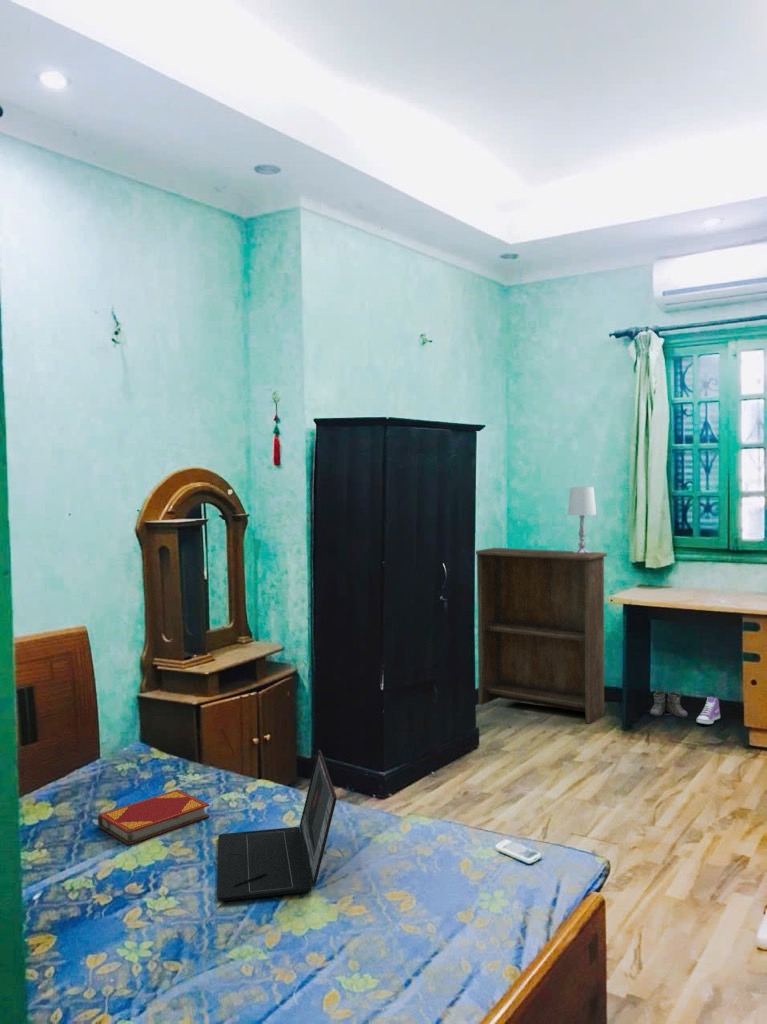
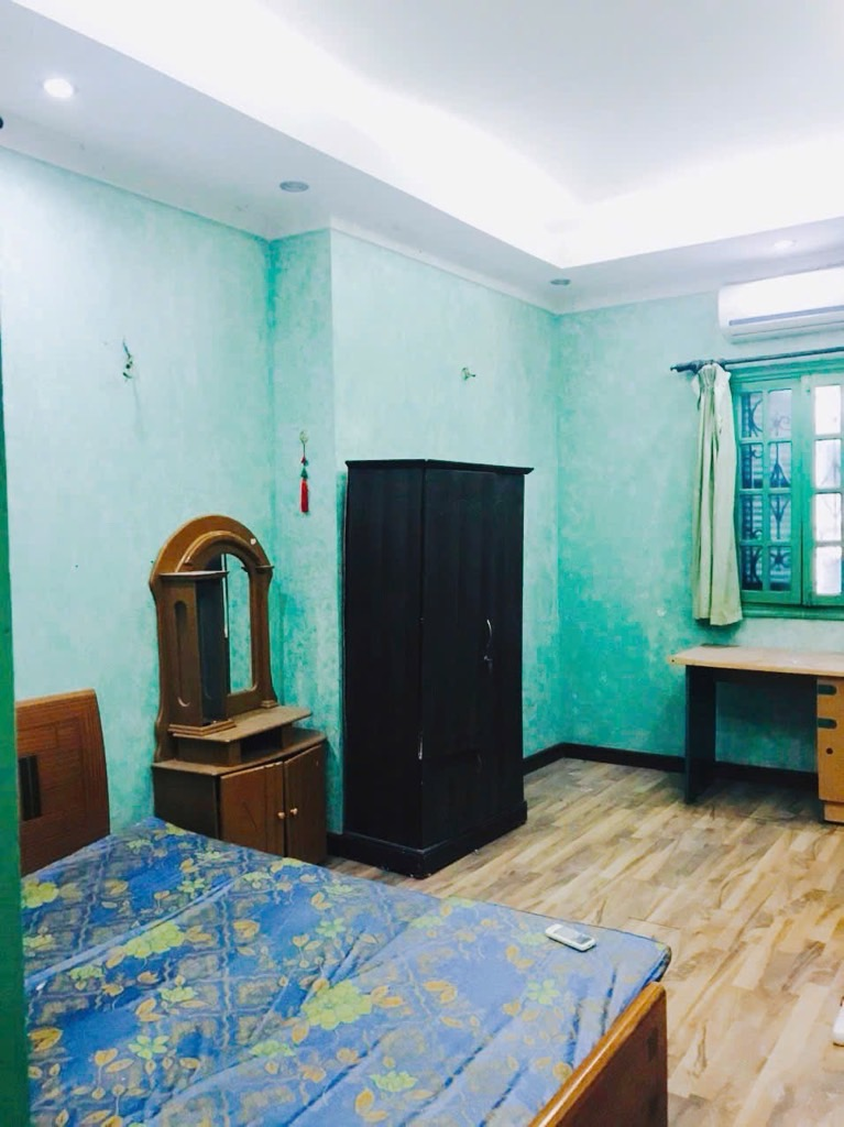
- table lamp [567,486,597,553]
- boots [649,690,689,719]
- bookshelf [475,547,608,725]
- sneaker [696,695,721,725]
- hardback book [97,788,211,846]
- laptop [216,749,338,902]
